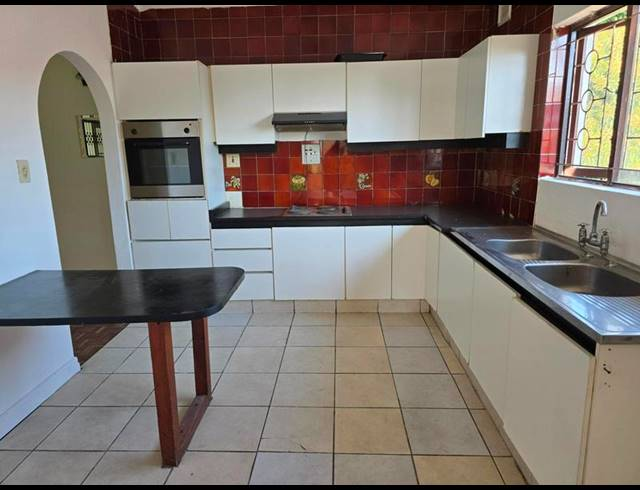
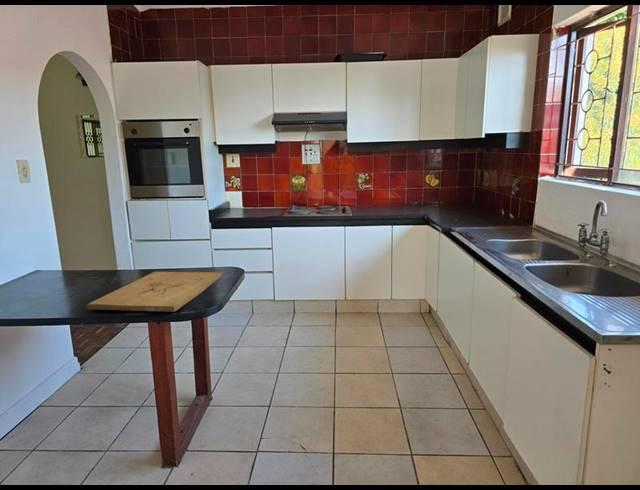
+ cutting board [86,271,225,313]
